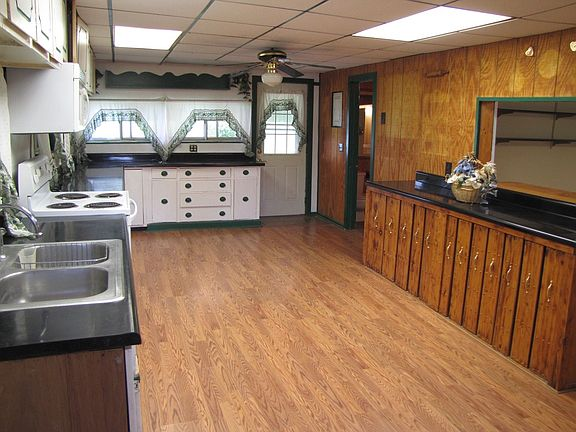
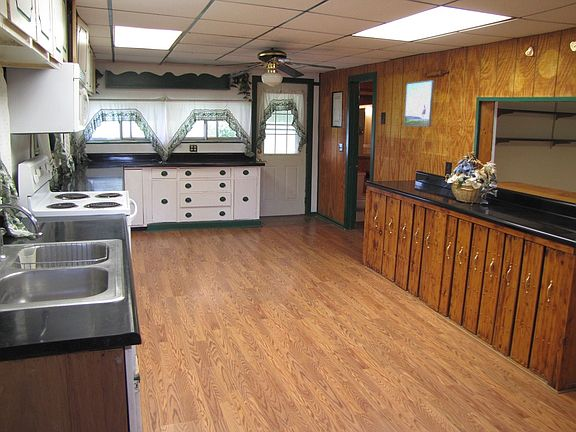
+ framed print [403,79,435,128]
